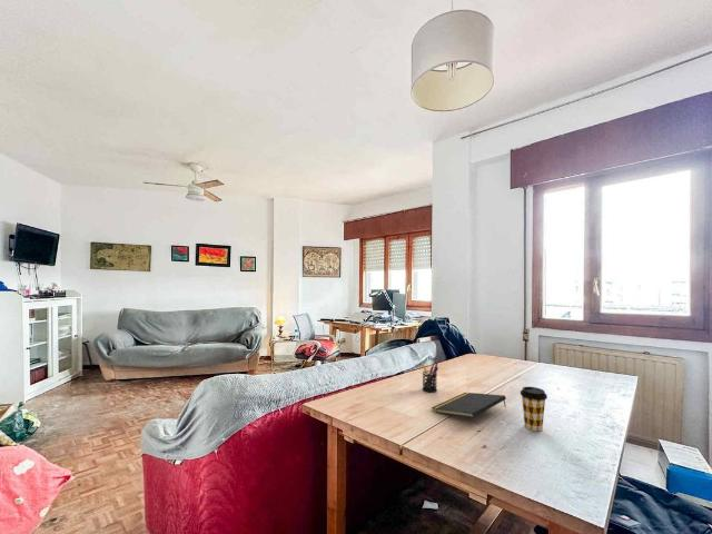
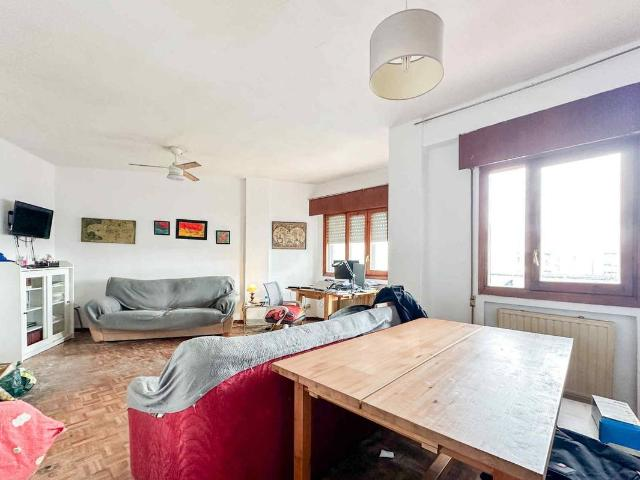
- pen holder [419,360,439,394]
- coffee cup [520,386,548,432]
- notepad [431,392,507,418]
